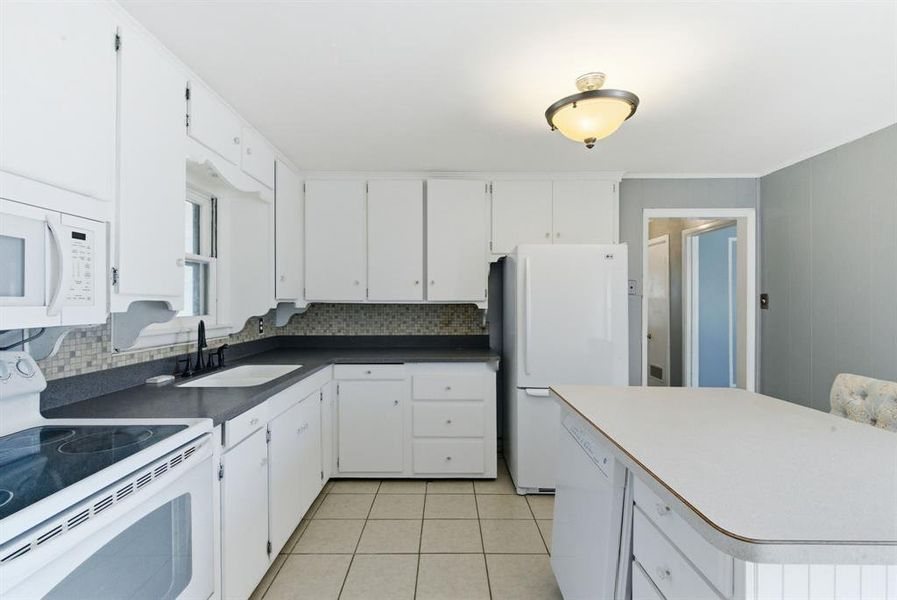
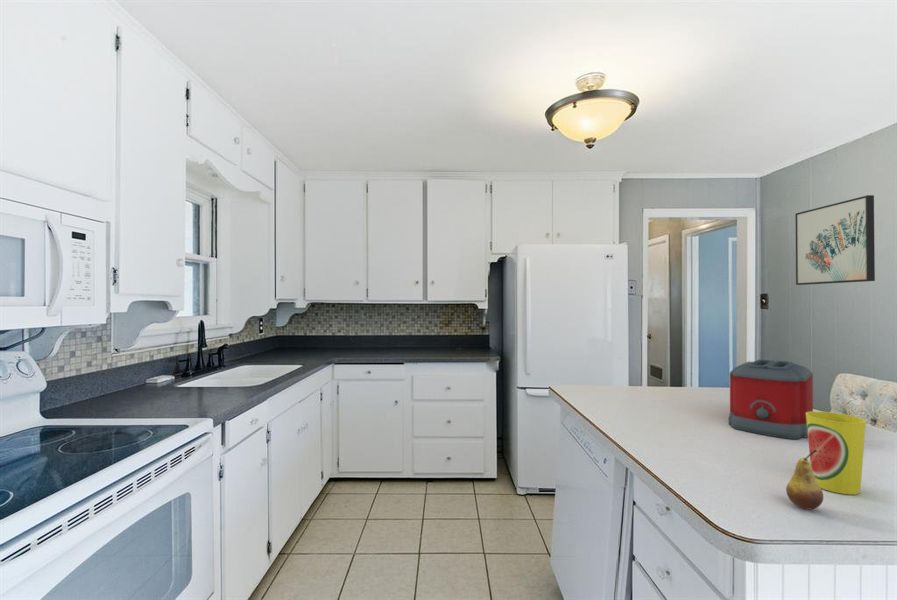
+ wall art [794,194,876,286]
+ fruit [785,450,824,511]
+ toaster [727,359,814,440]
+ cup [806,410,867,495]
